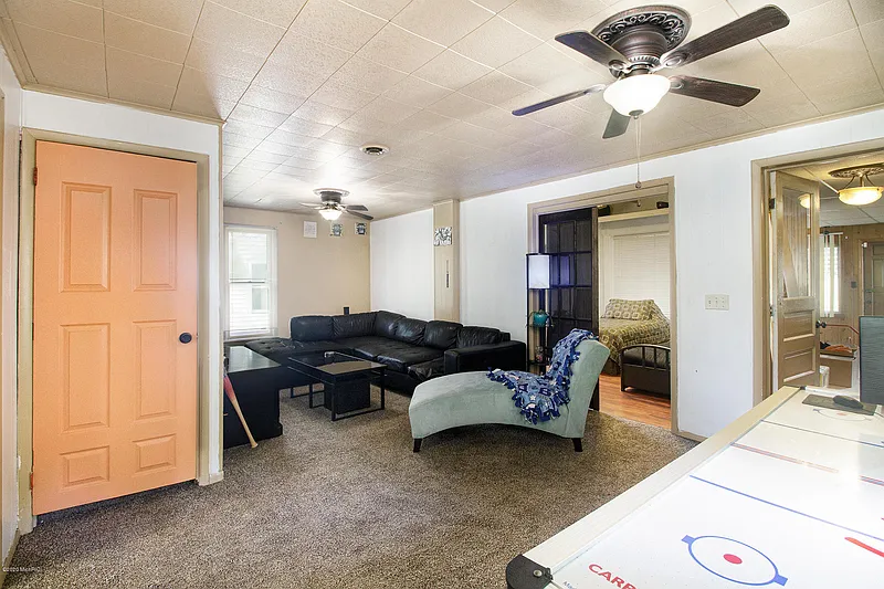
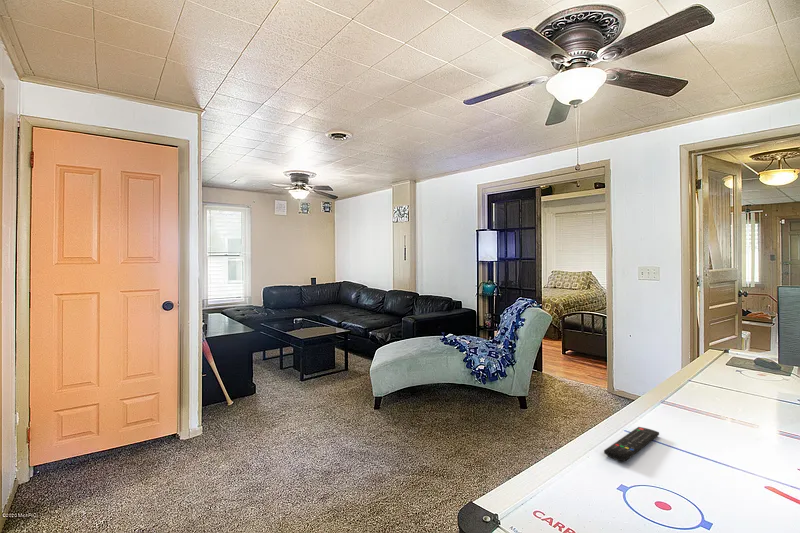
+ remote control [603,426,660,462]
